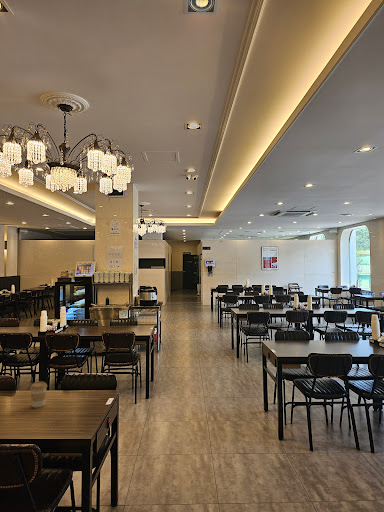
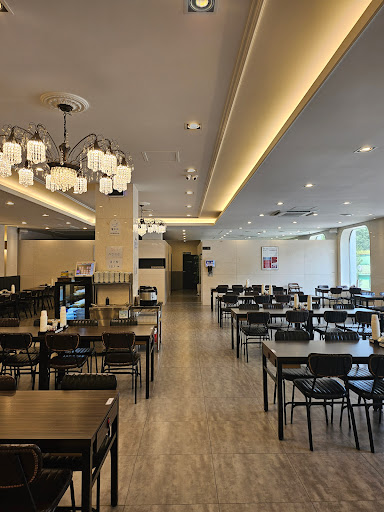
- coffee cup [29,380,48,409]
